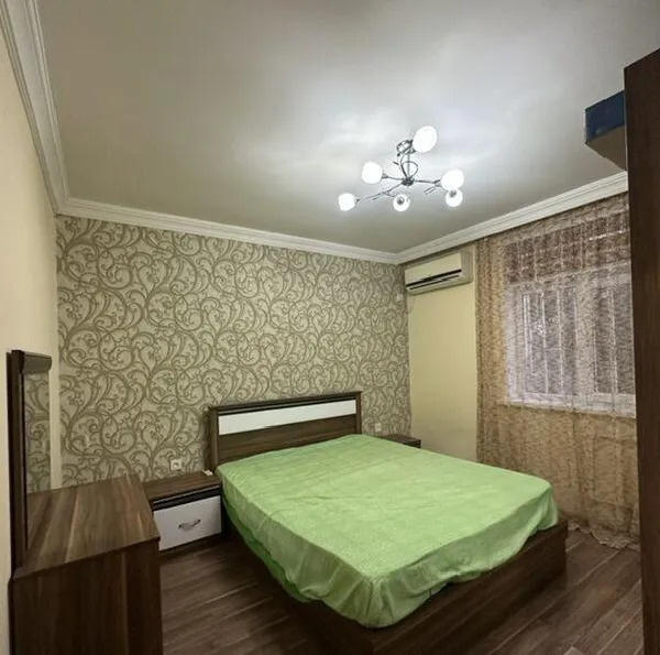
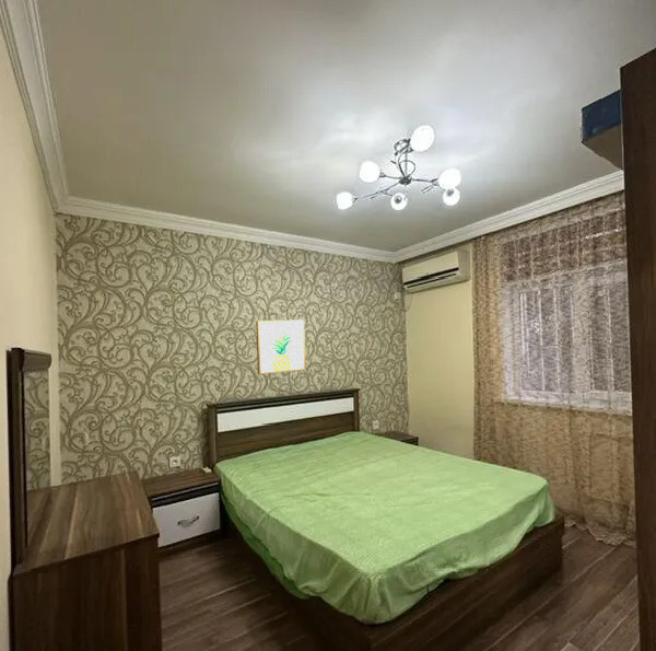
+ wall art [255,318,306,375]
